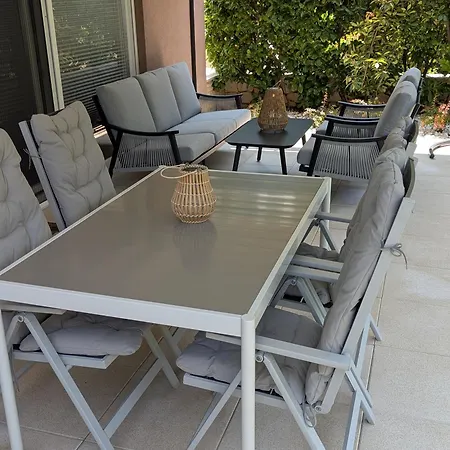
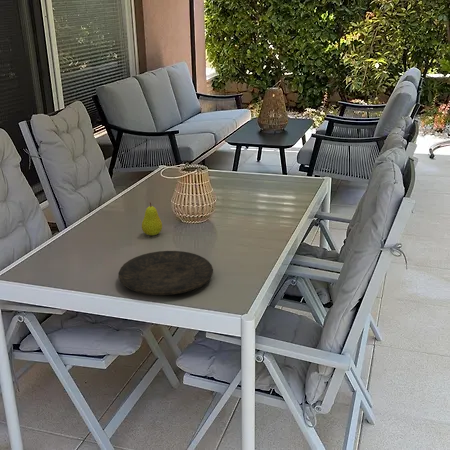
+ plate [117,250,214,296]
+ fruit [141,202,163,236]
